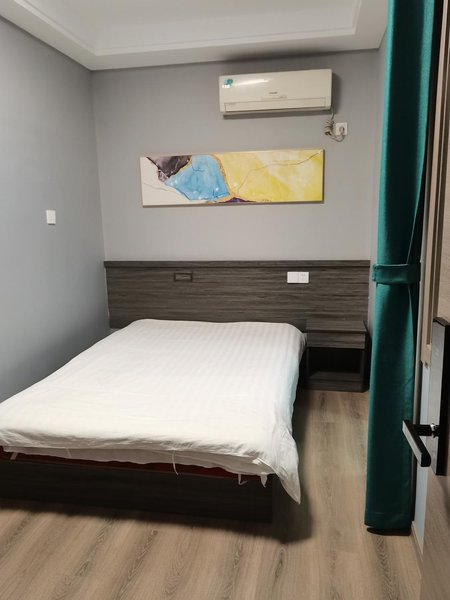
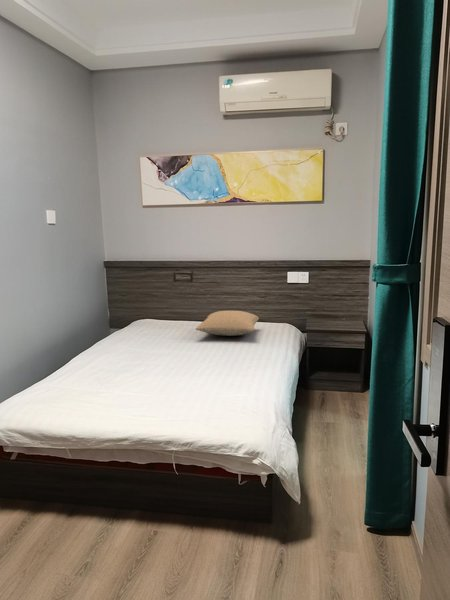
+ pillow [195,310,260,337]
